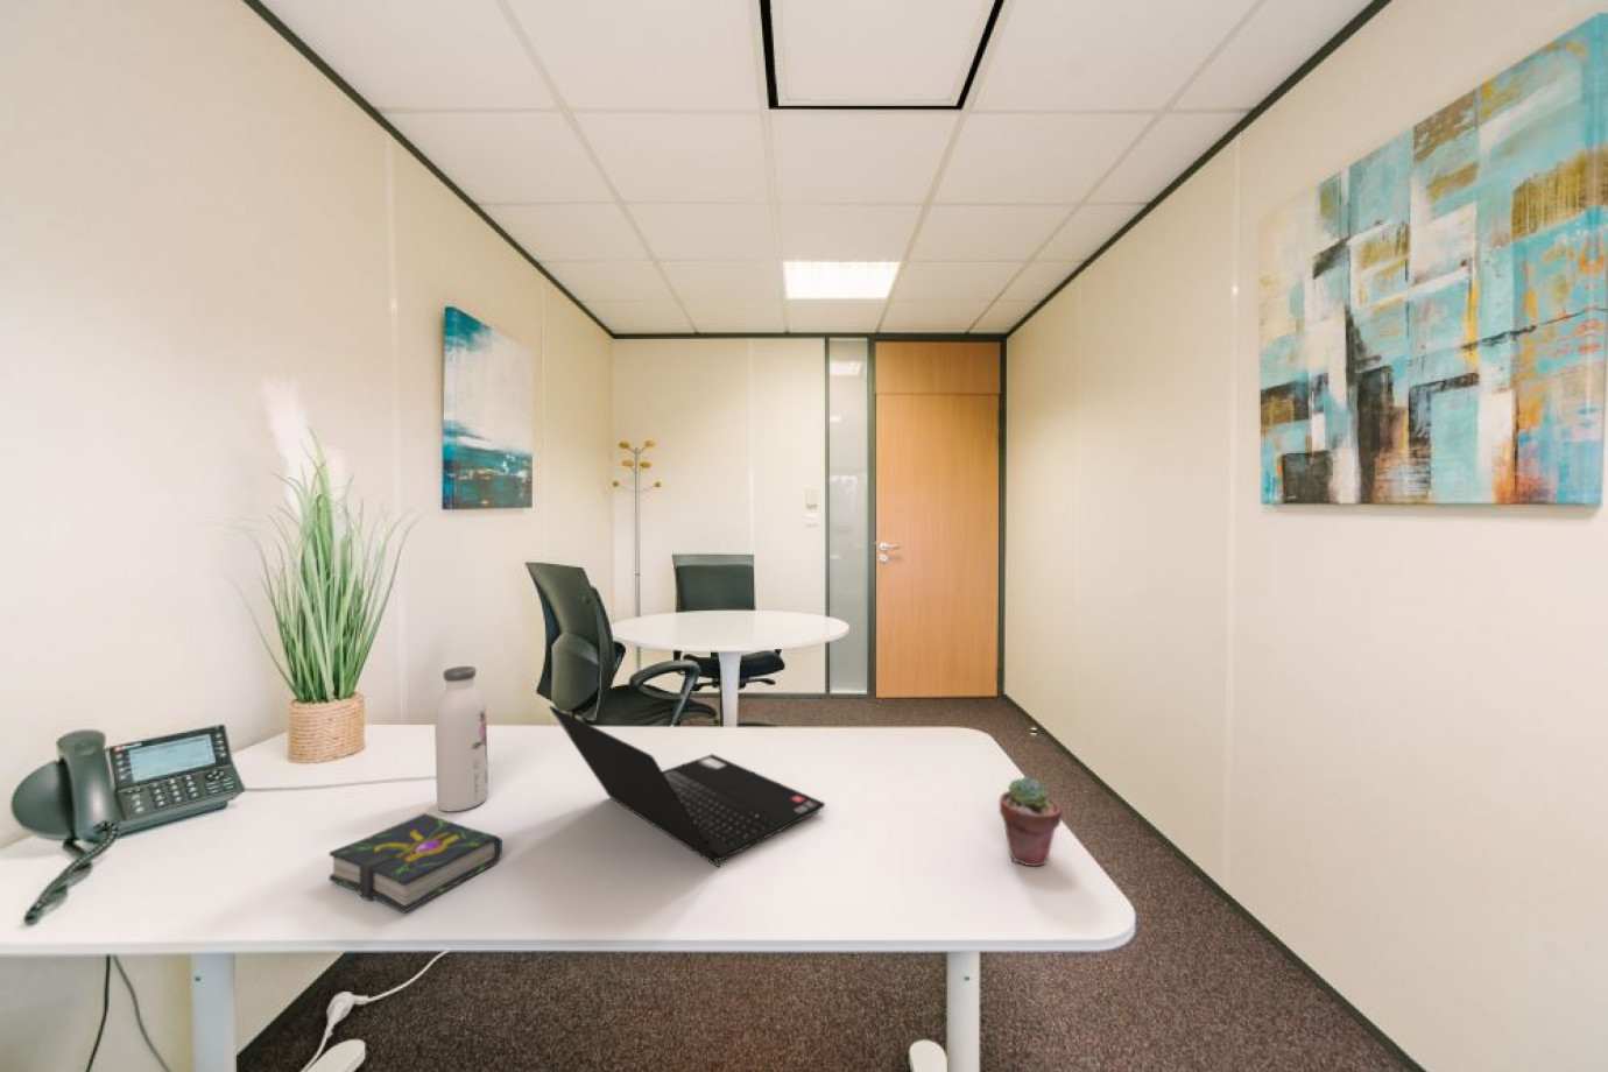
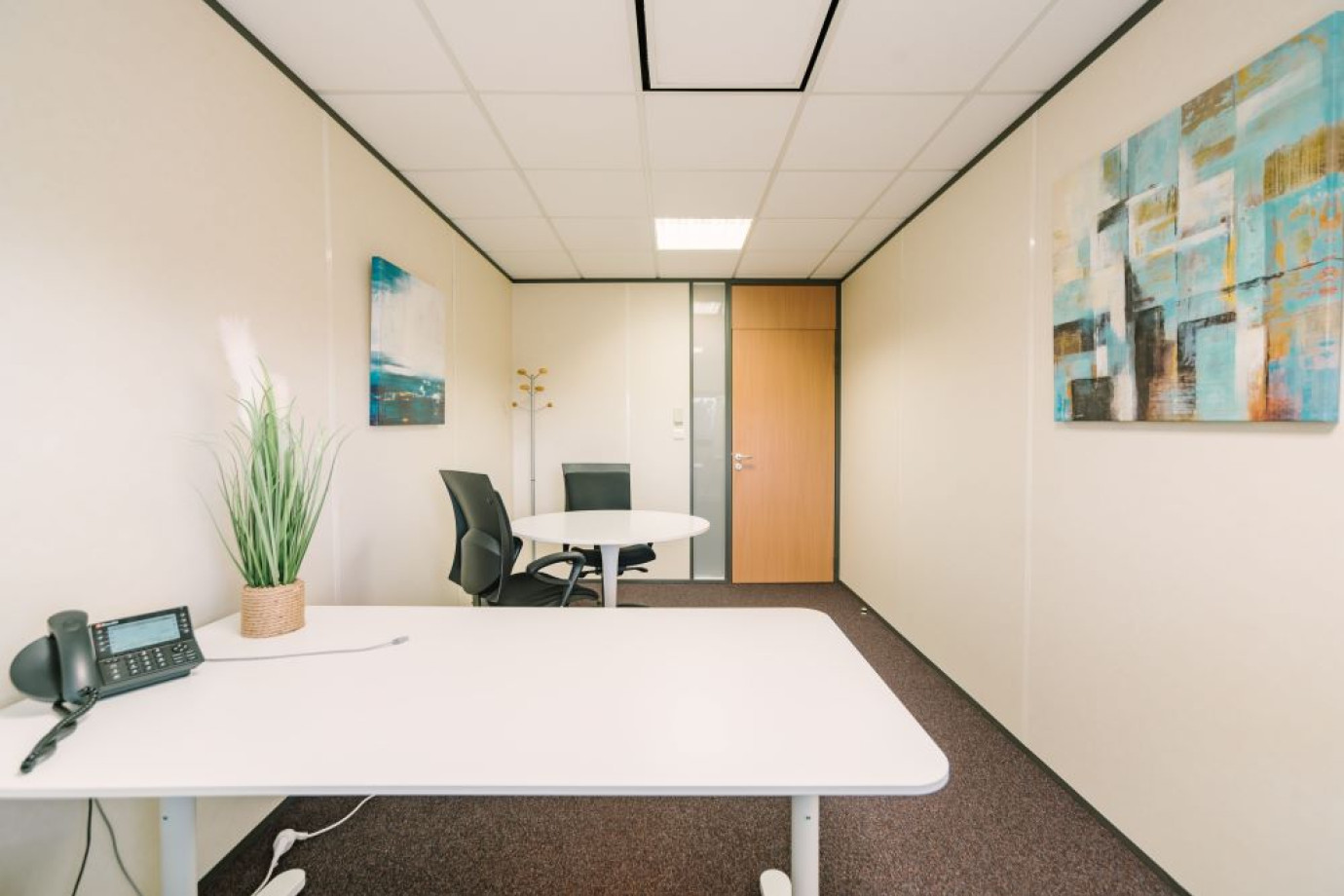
- laptop computer [548,705,827,869]
- potted succulent [999,775,1064,867]
- water bottle [433,665,489,812]
- book [329,812,504,915]
